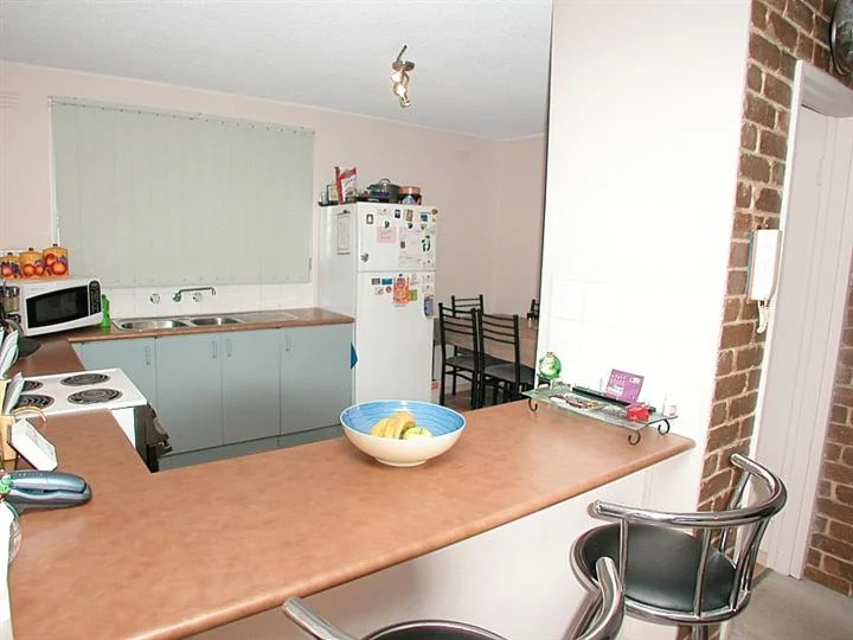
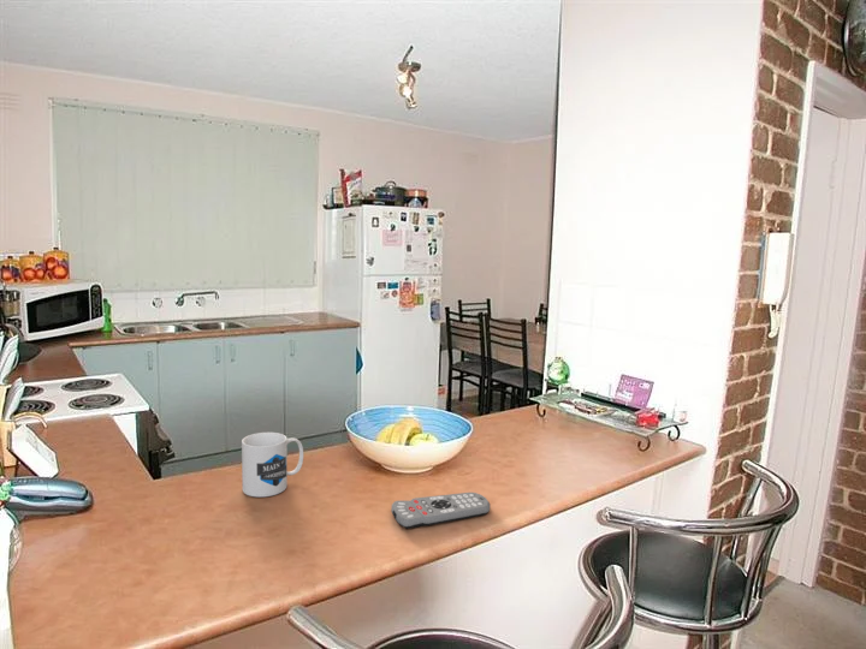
+ mug [241,431,304,498]
+ remote control [390,492,492,530]
